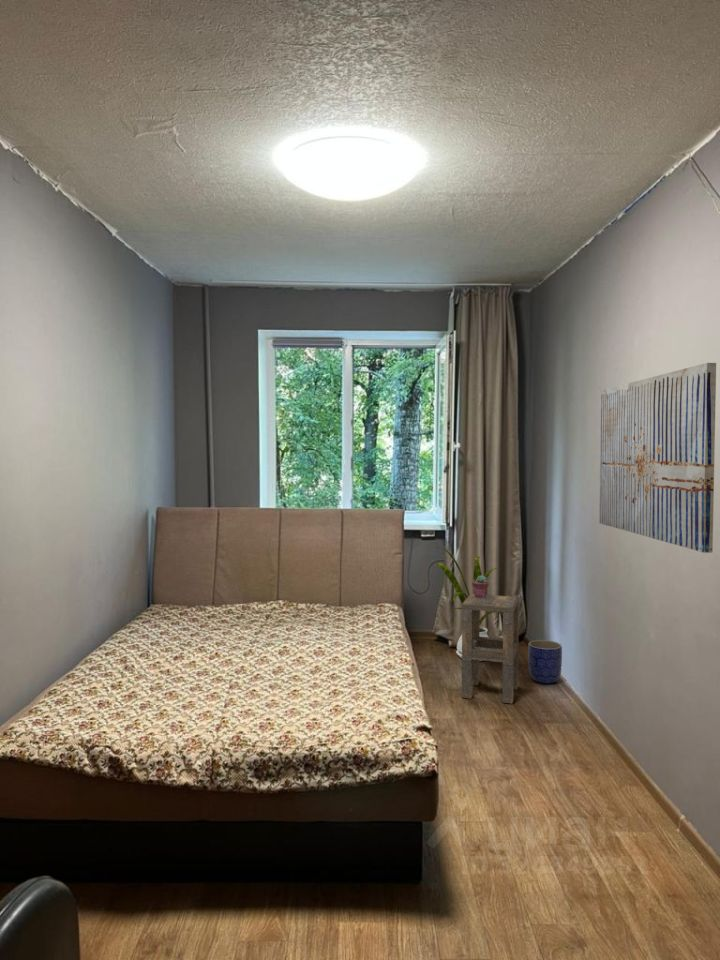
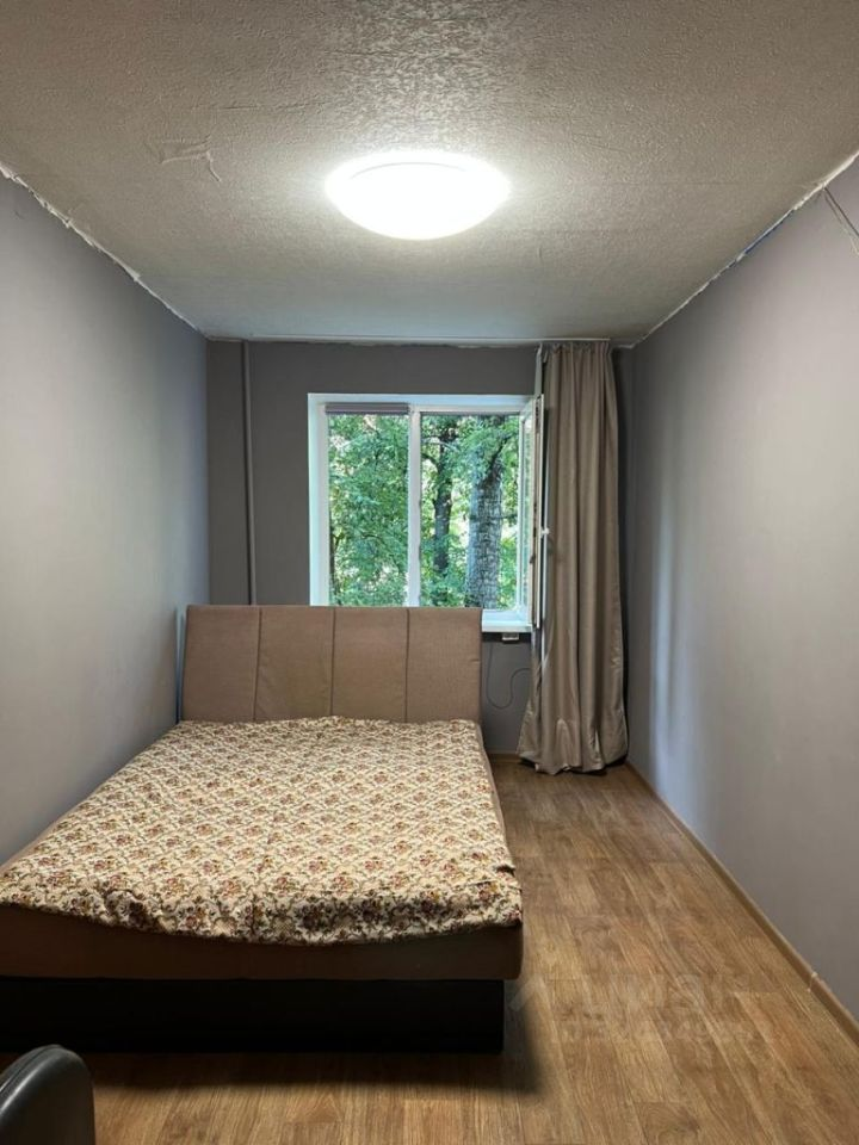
- potted succulent [471,575,490,598]
- house plant [435,546,503,662]
- wall art [598,362,717,554]
- side table [461,593,520,704]
- planter [527,639,563,684]
